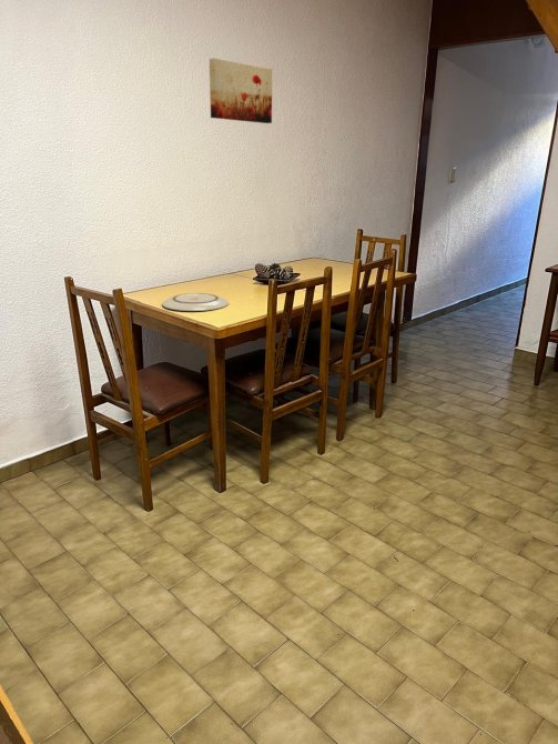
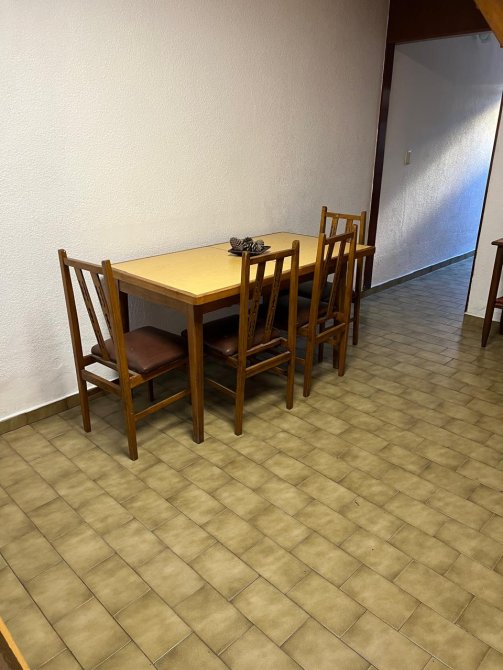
- wall art [209,57,273,124]
- plate [161,292,230,312]
